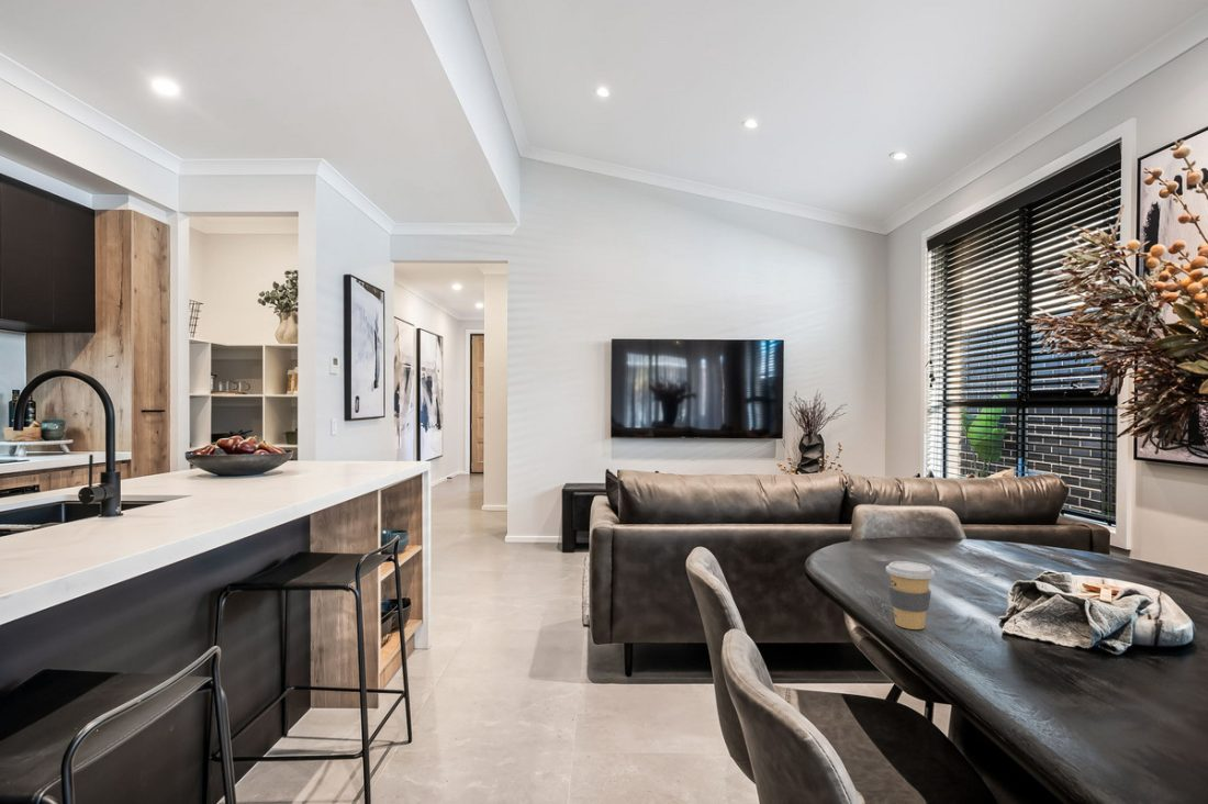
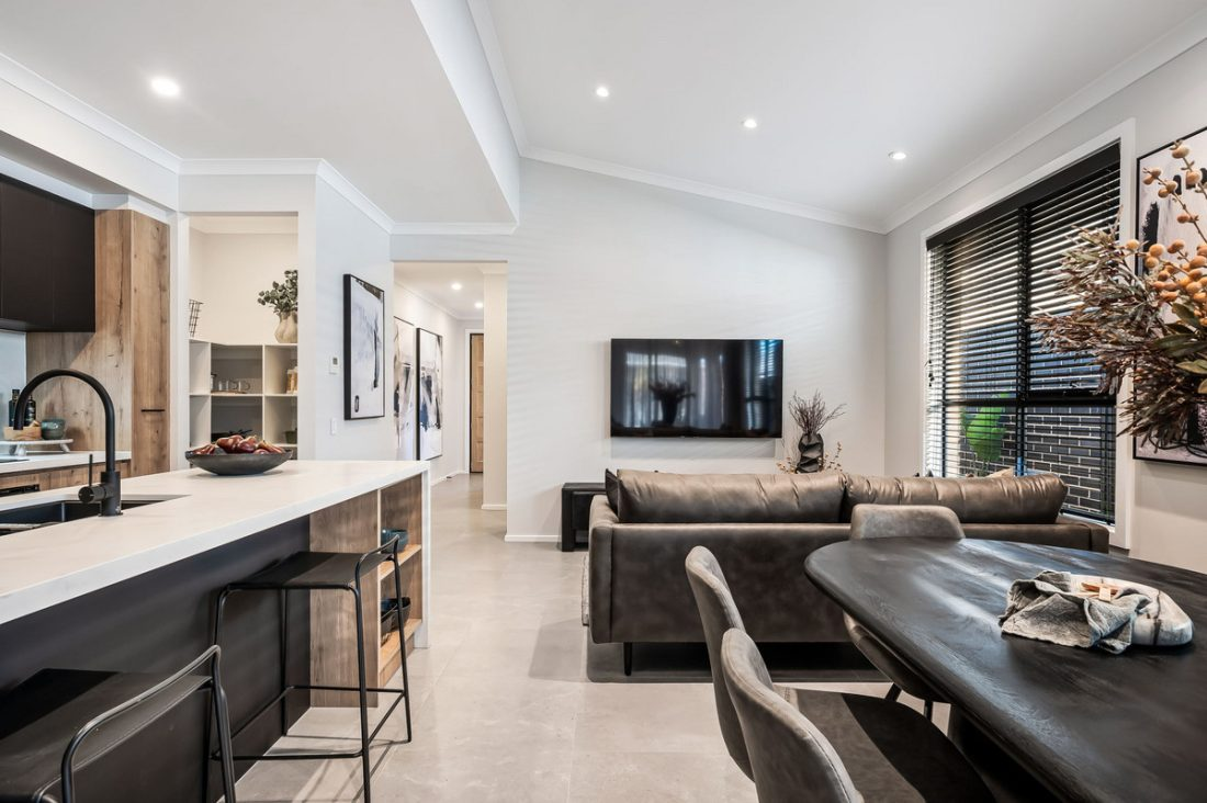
- coffee cup [885,560,936,630]
